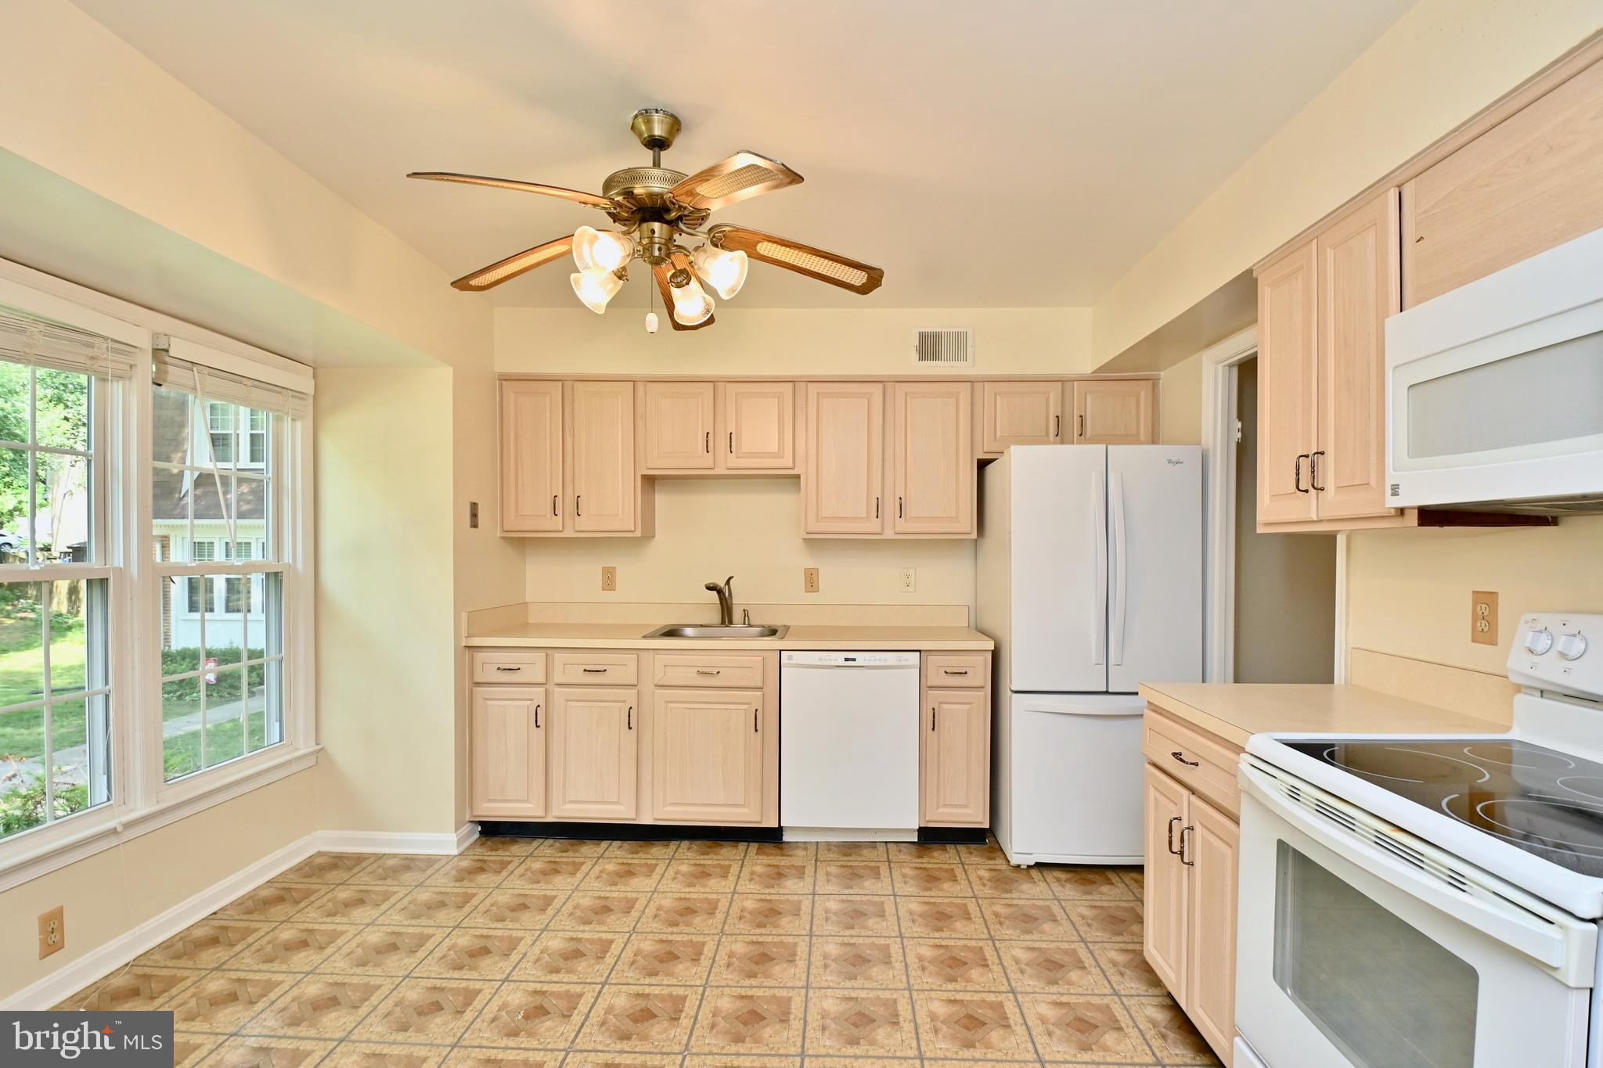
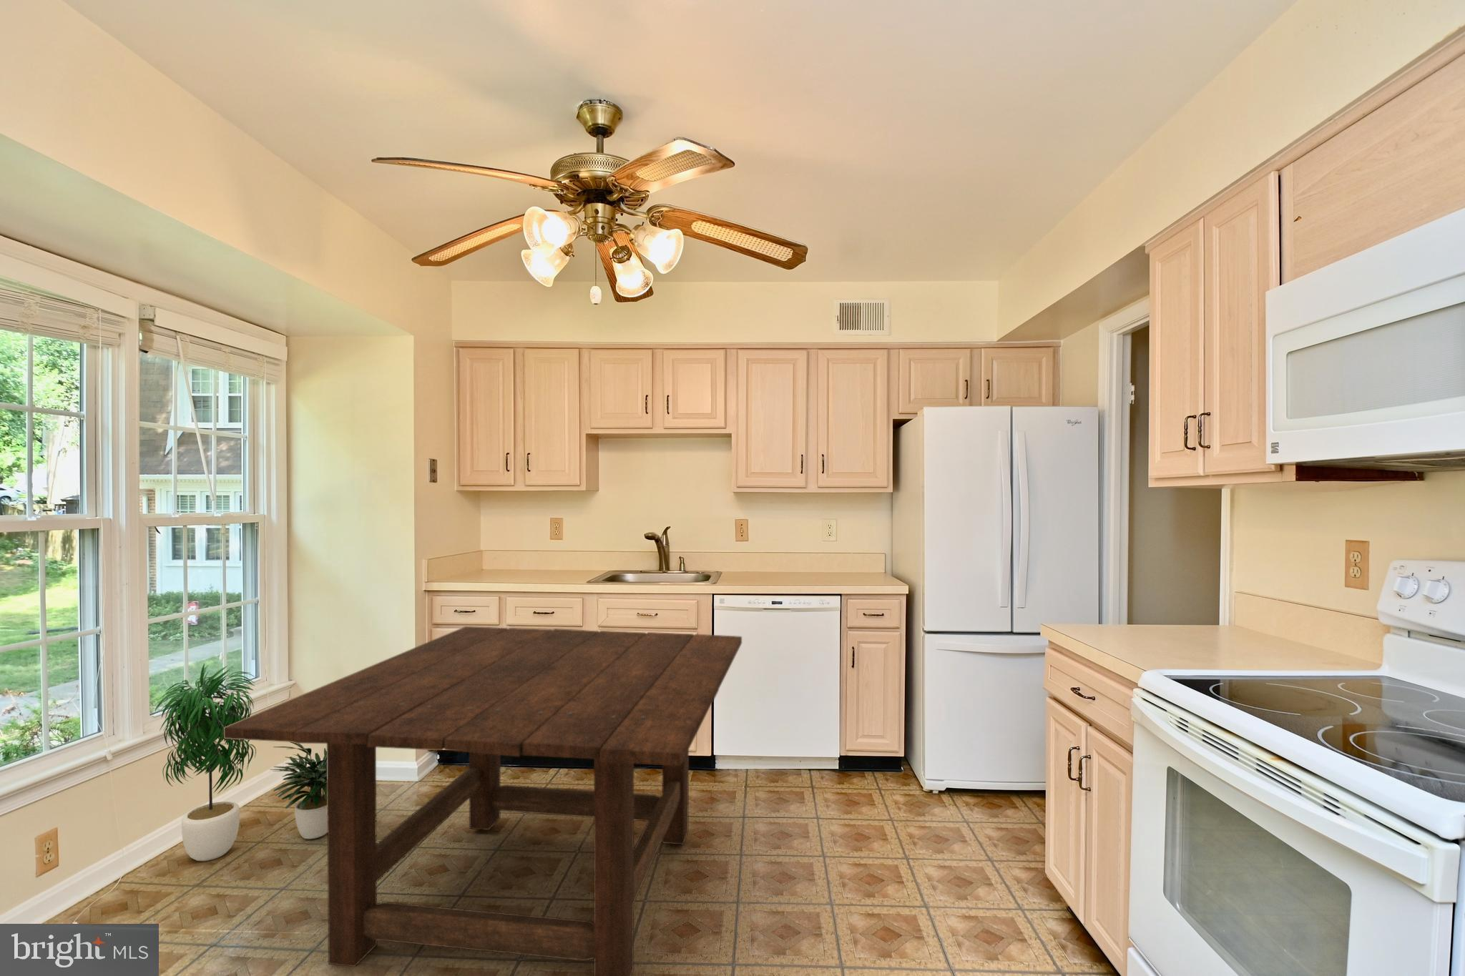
+ potted plant [155,662,328,862]
+ dining table [224,625,743,976]
